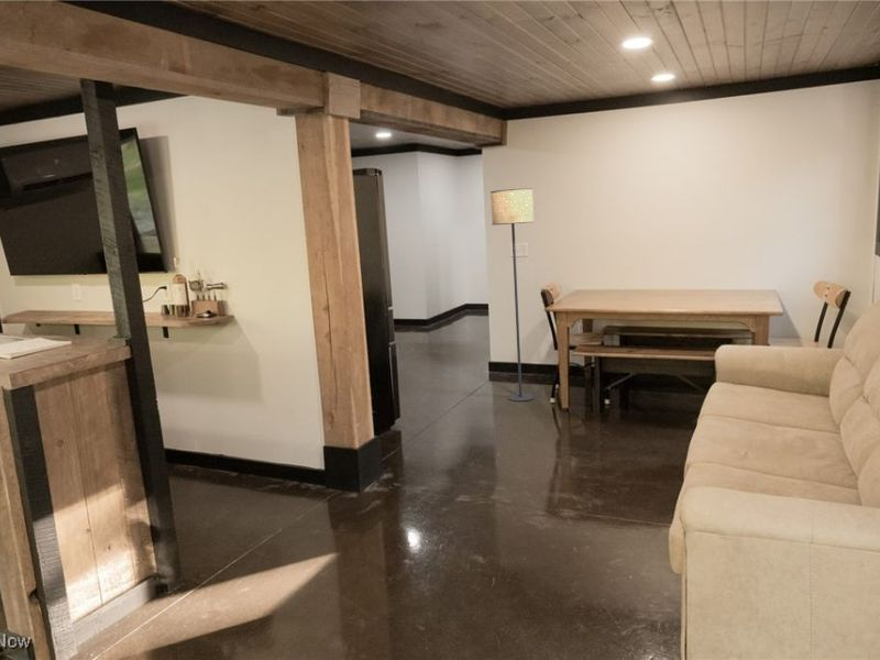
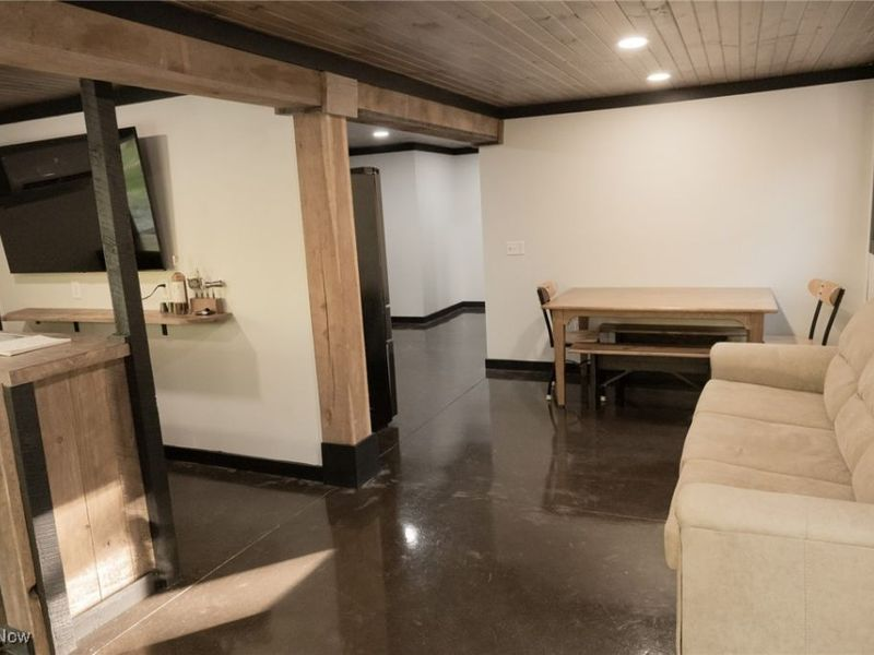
- floor lamp [490,187,535,403]
